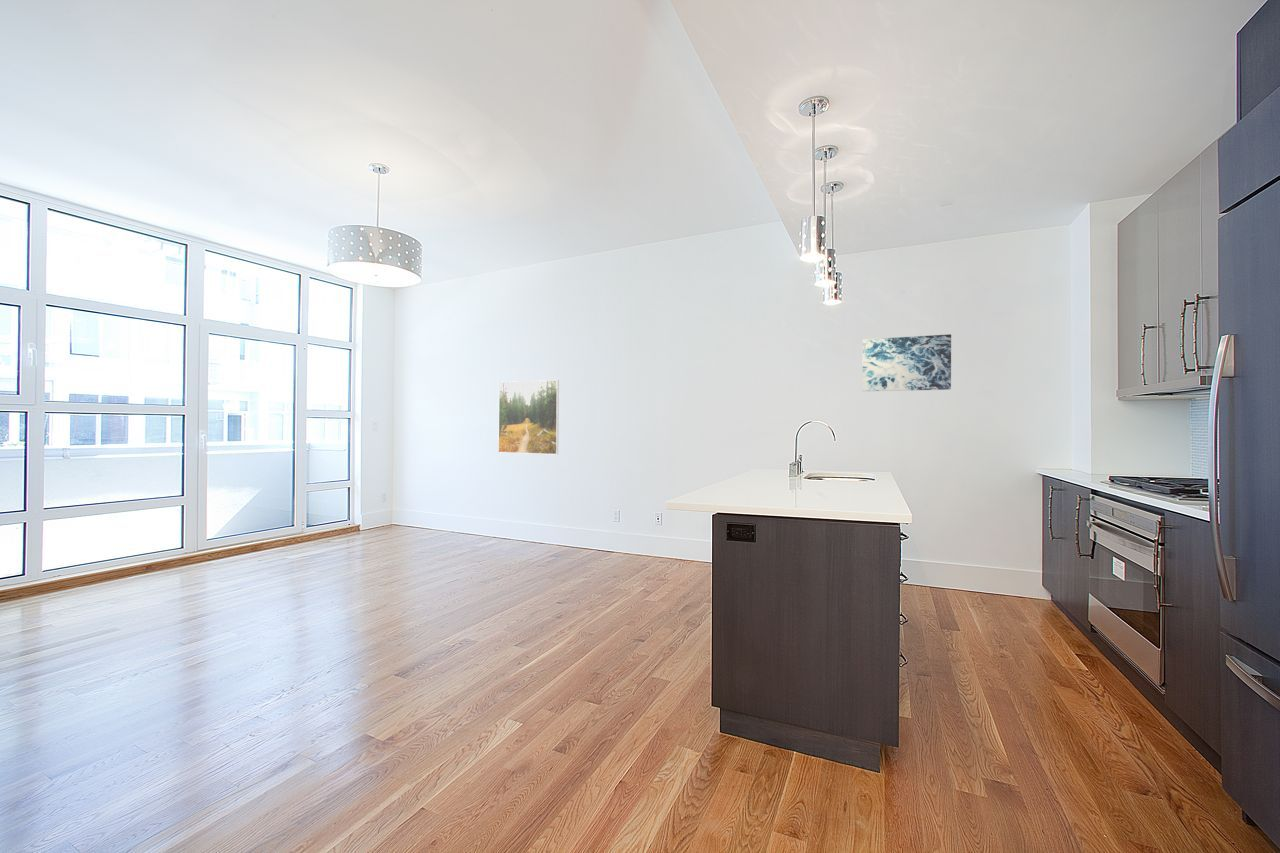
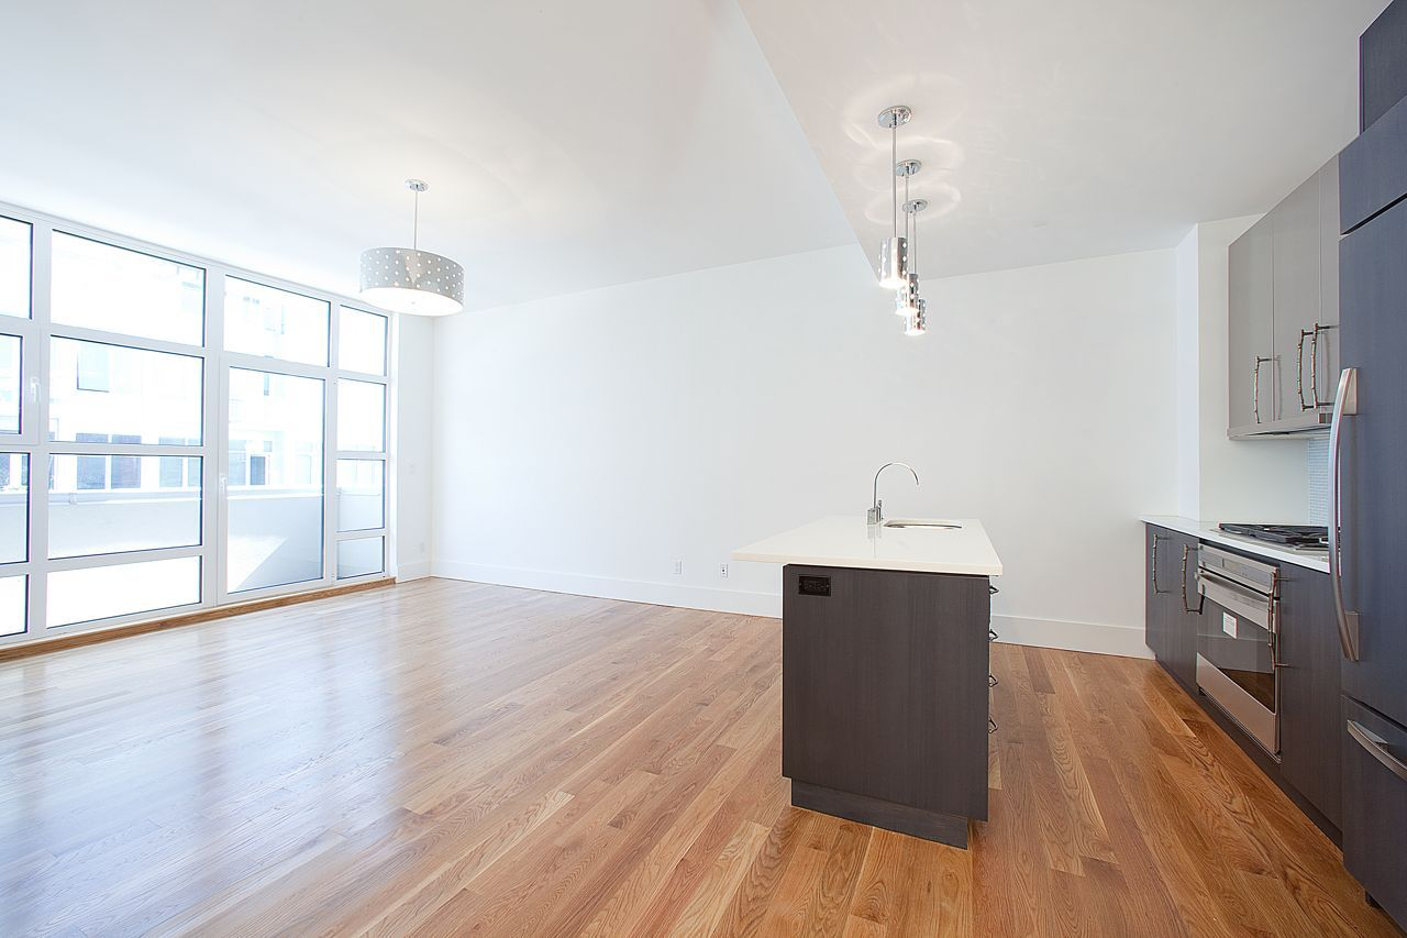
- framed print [497,379,560,455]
- wall art [861,333,952,392]
